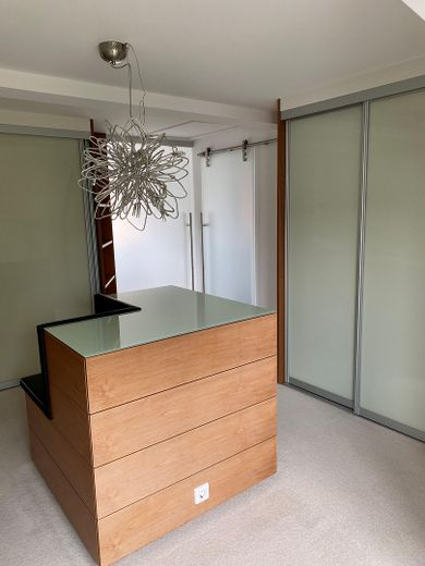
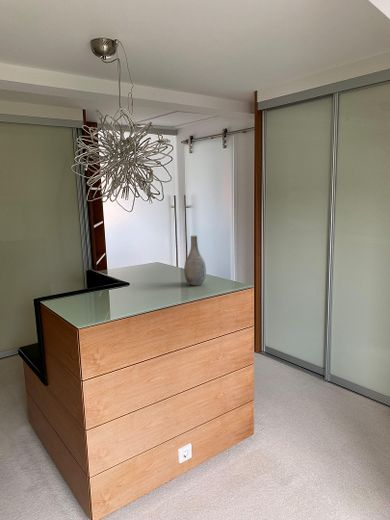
+ vase [183,234,207,286]
